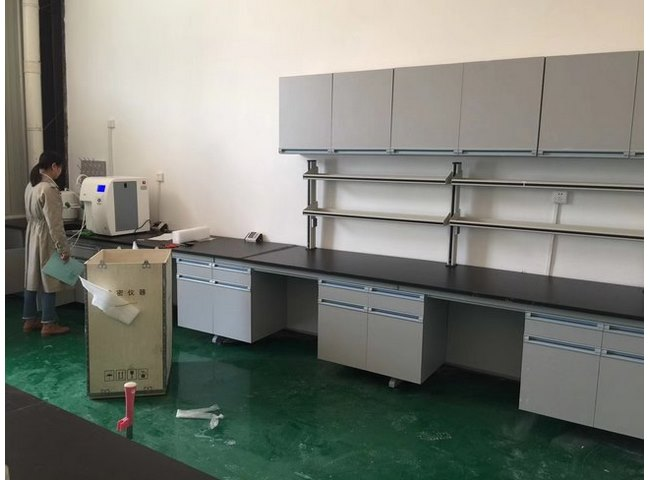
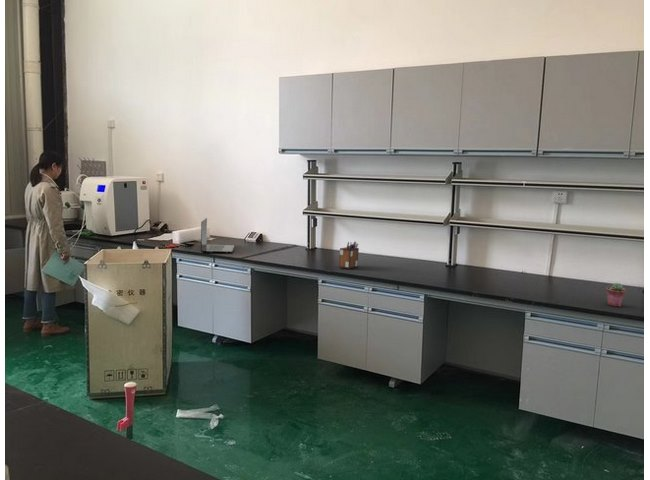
+ laptop [200,217,236,254]
+ desk organizer [338,241,360,270]
+ potted succulent [605,282,627,307]
